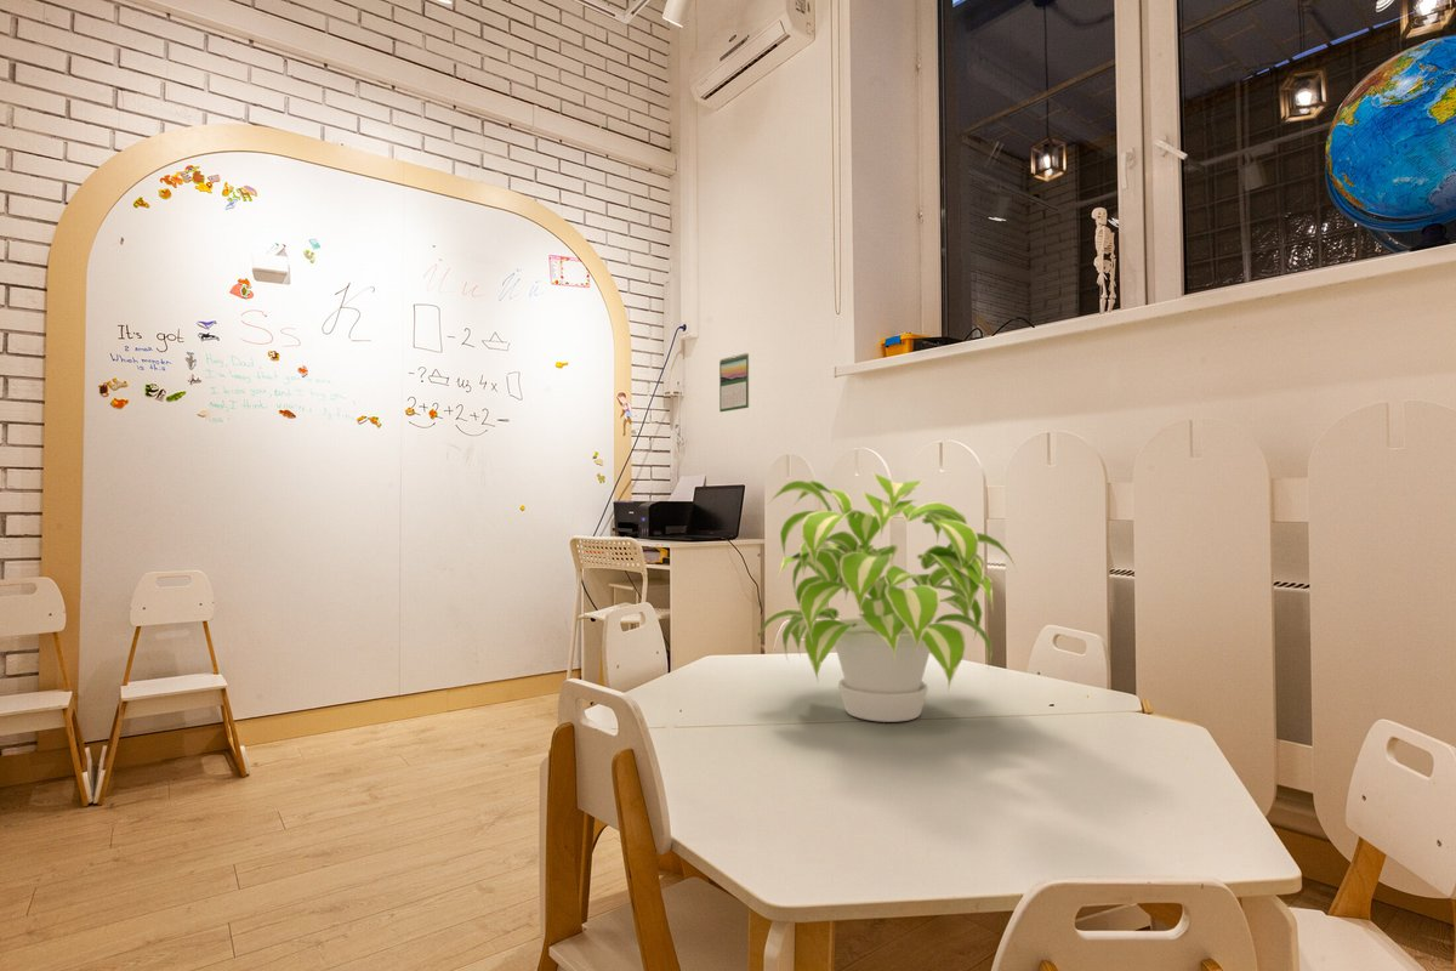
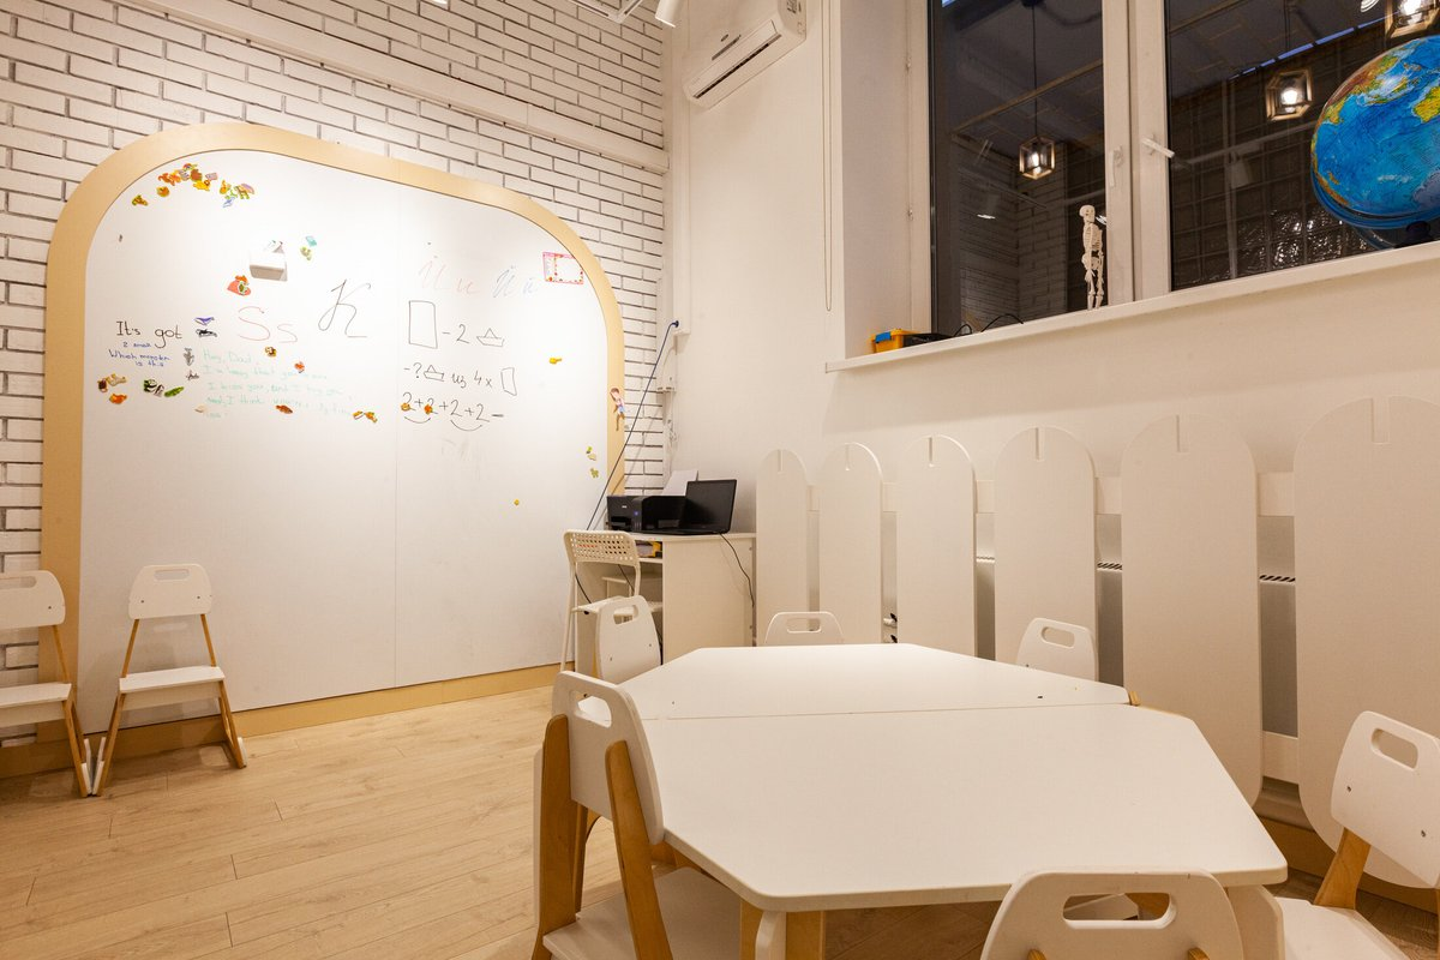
- calendar [718,352,750,413]
- plant [755,471,1018,723]
